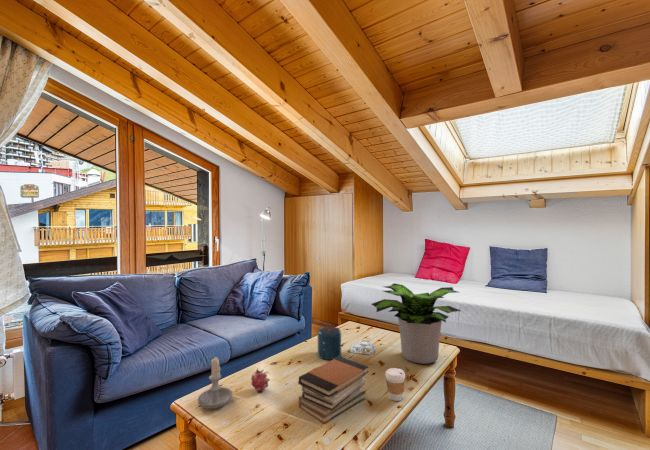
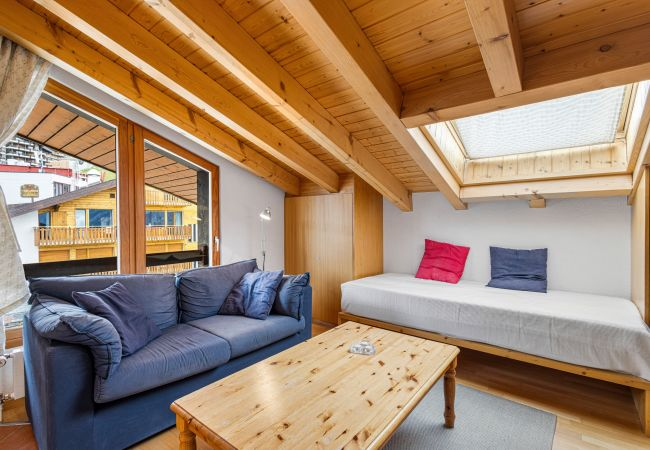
- coffee cup [384,367,406,402]
- book stack [297,356,370,425]
- potted plant [371,282,462,365]
- speaker [316,326,342,361]
- fruit [250,367,271,393]
- candle [197,356,233,410]
